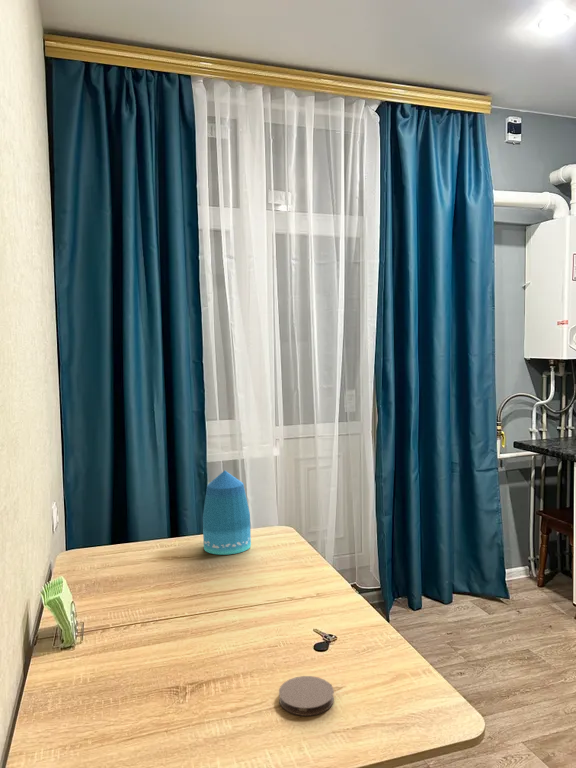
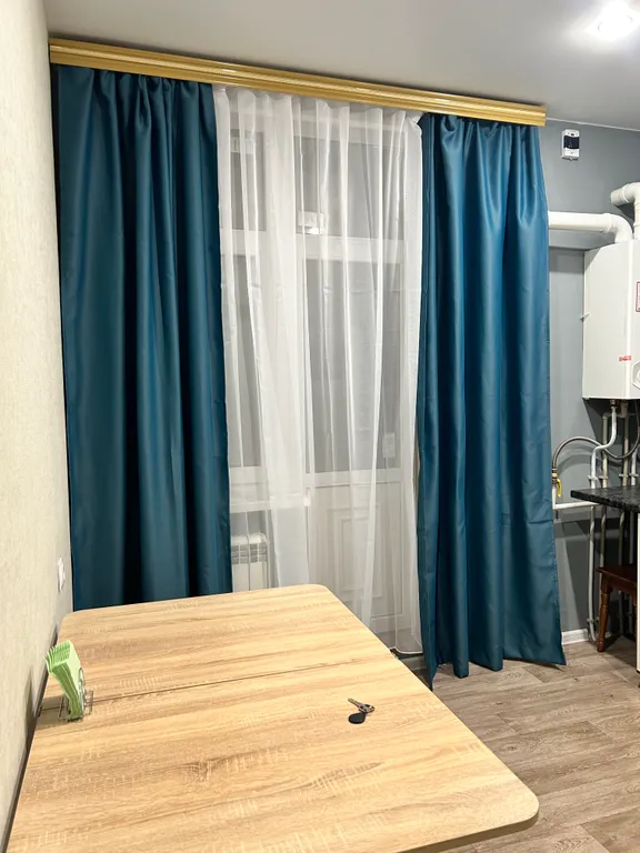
- vase [202,470,252,556]
- coaster [278,675,335,717]
